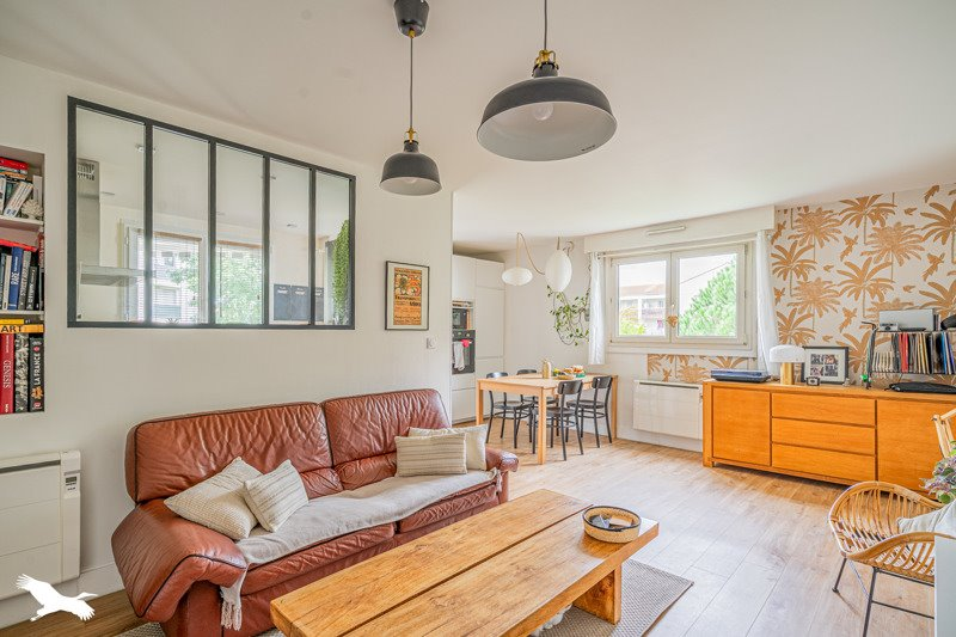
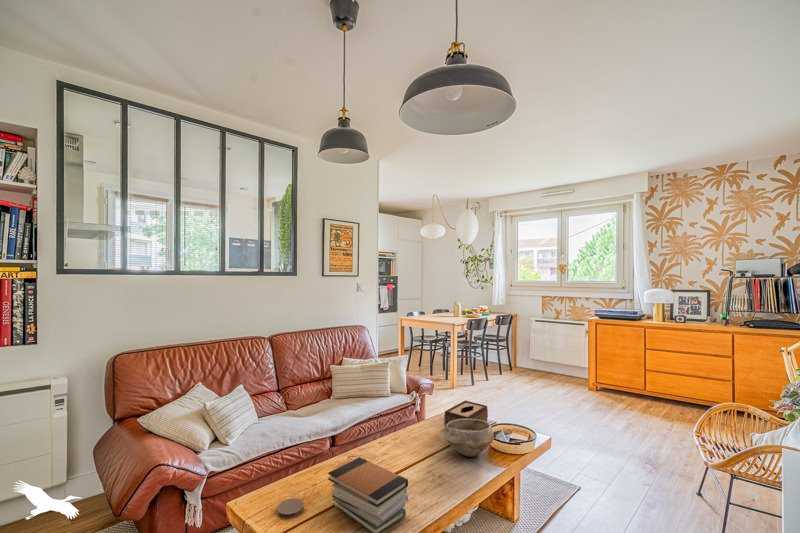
+ book stack [327,456,409,533]
+ coaster [276,498,305,519]
+ bowl [443,419,495,458]
+ tissue box [443,400,489,428]
